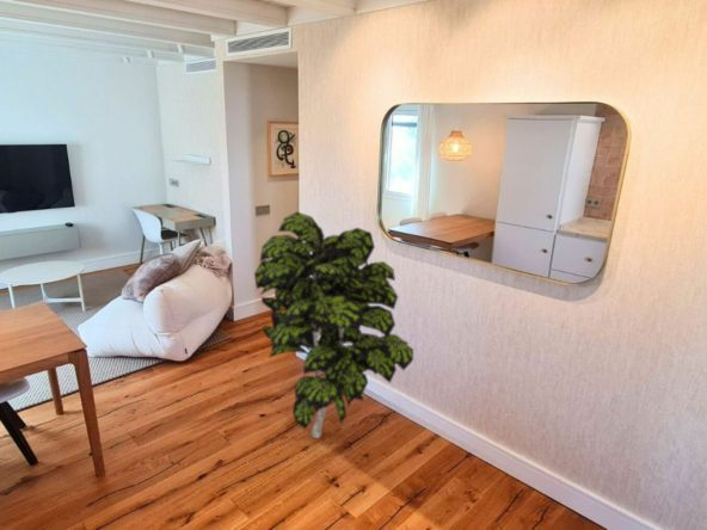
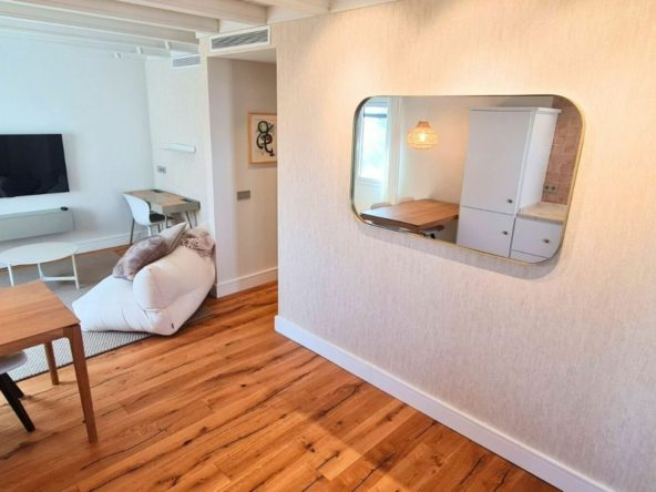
- indoor plant [253,210,414,439]
